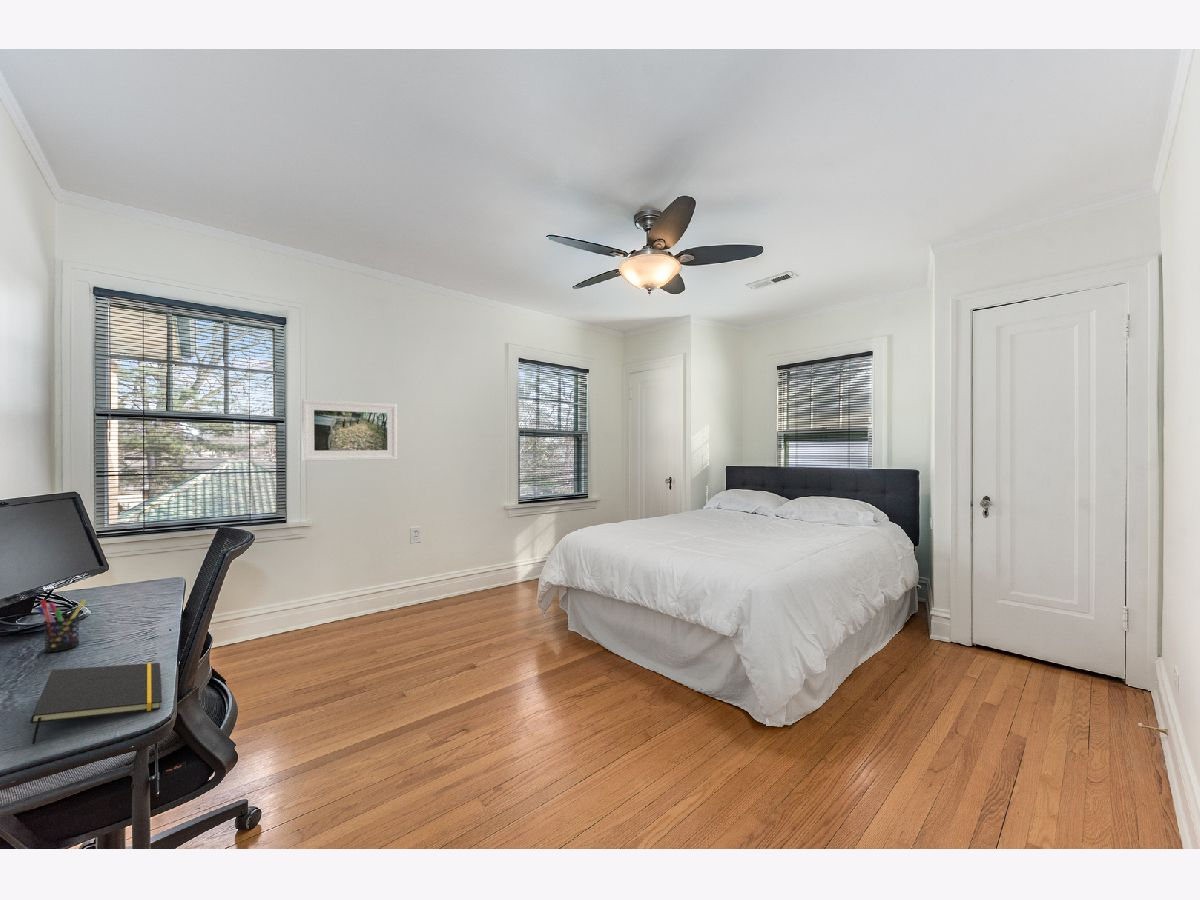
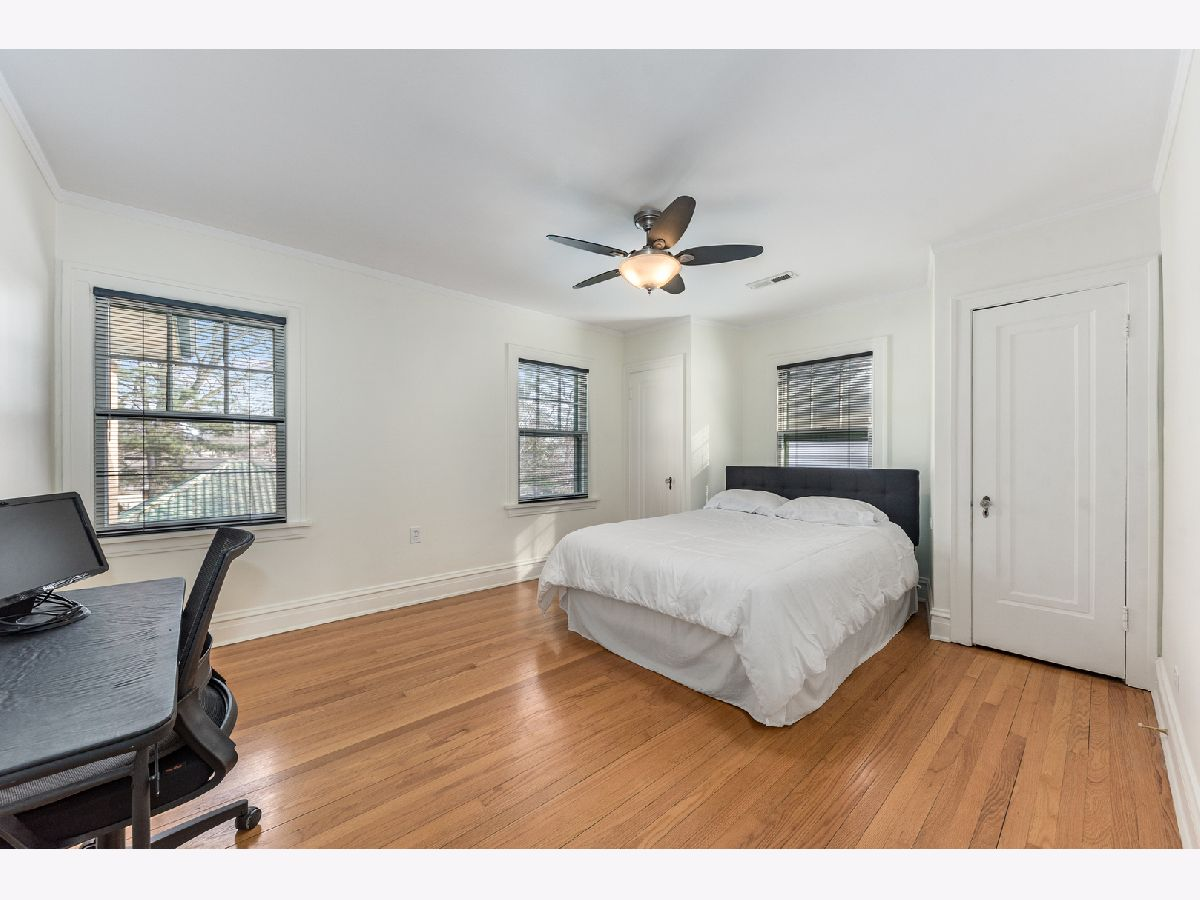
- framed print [301,398,398,462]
- pen holder [36,599,87,653]
- notepad [29,662,163,745]
